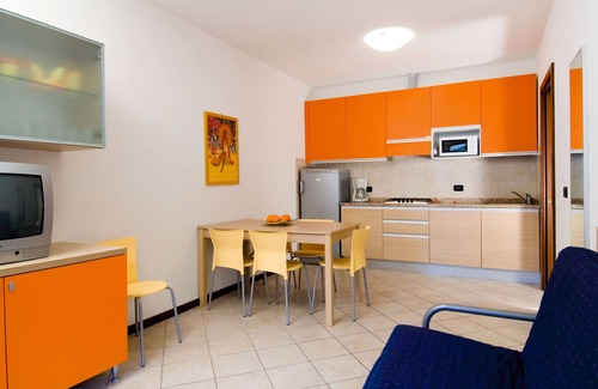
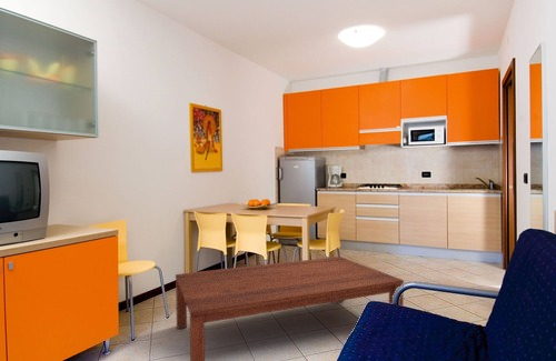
+ coffee table [175,255,405,361]
